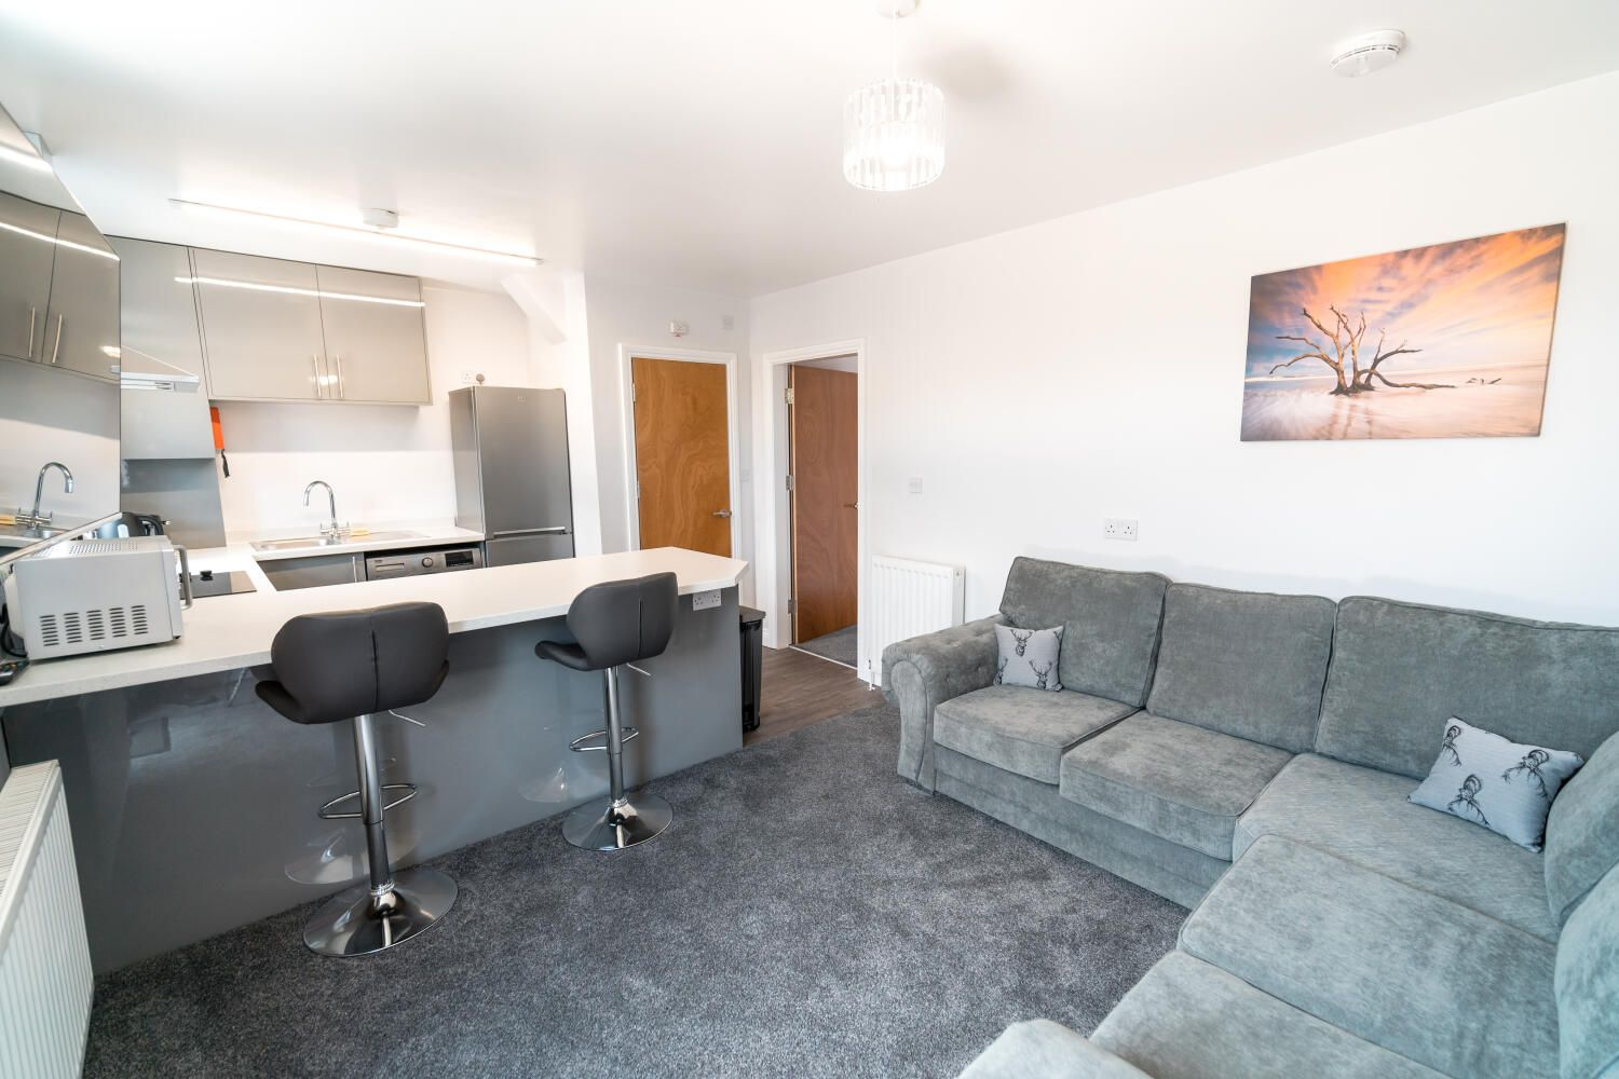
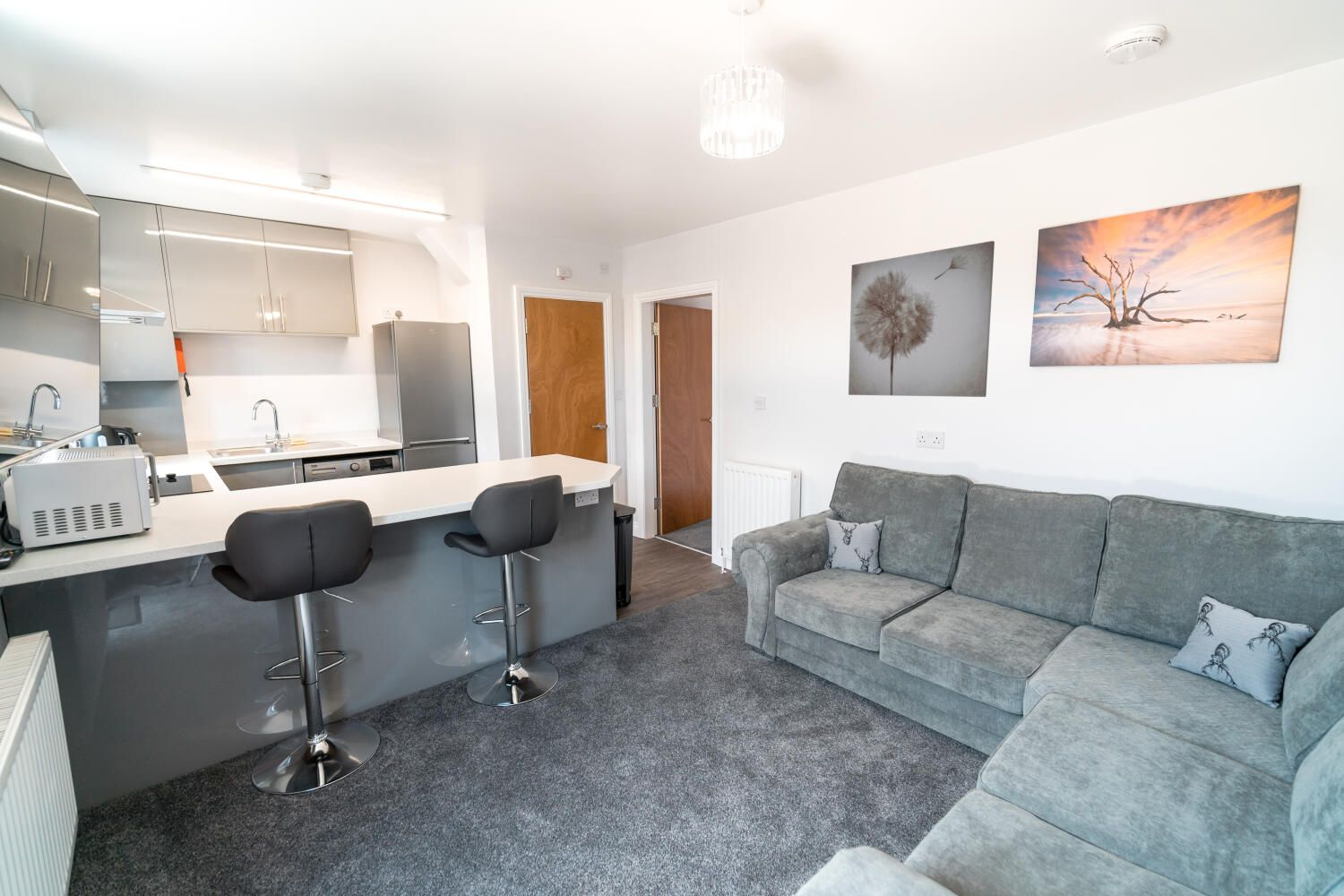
+ wall art [848,240,995,398]
